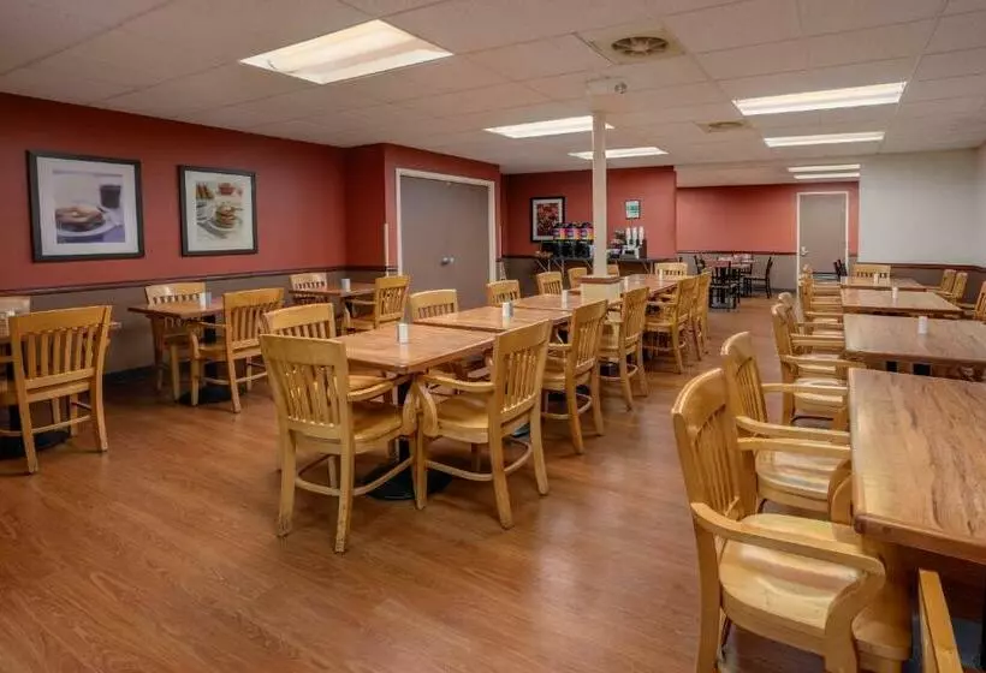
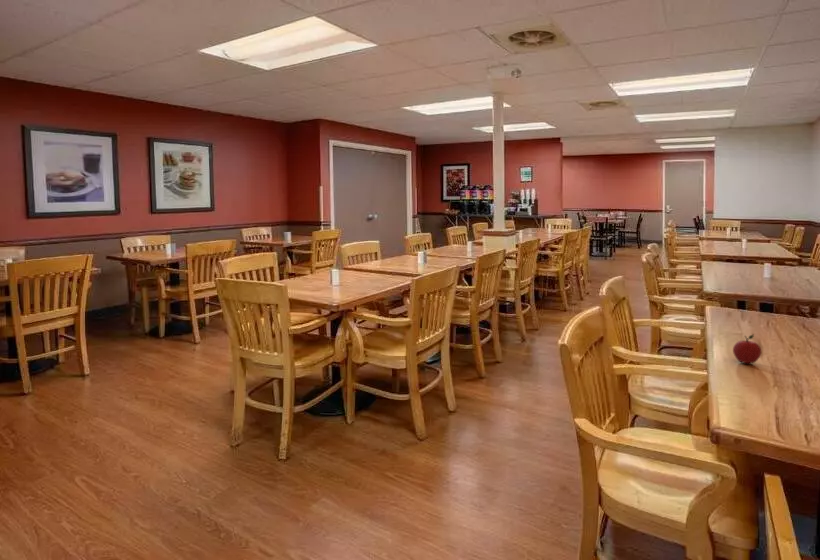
+ apple [732,334,762,364]
